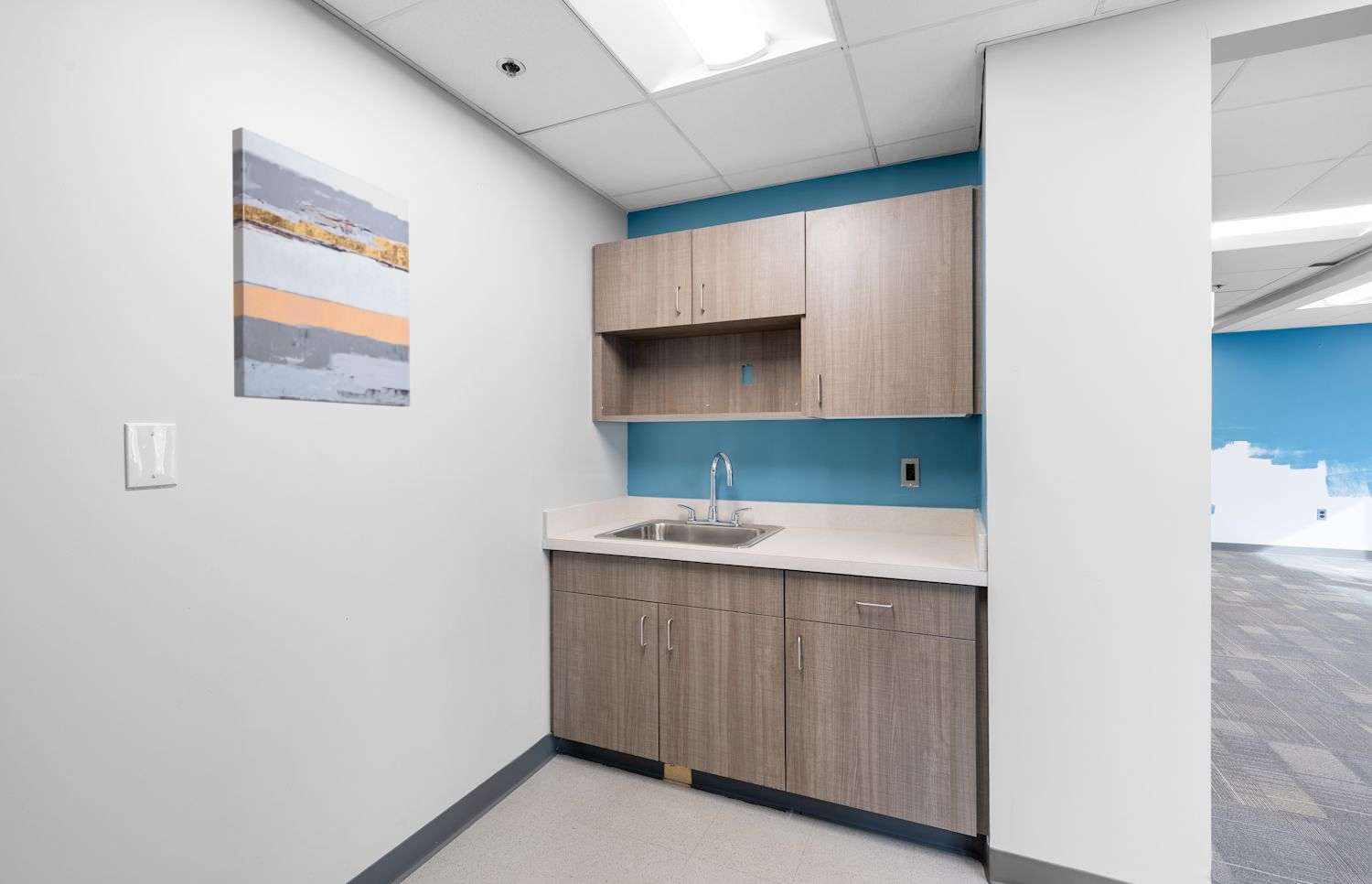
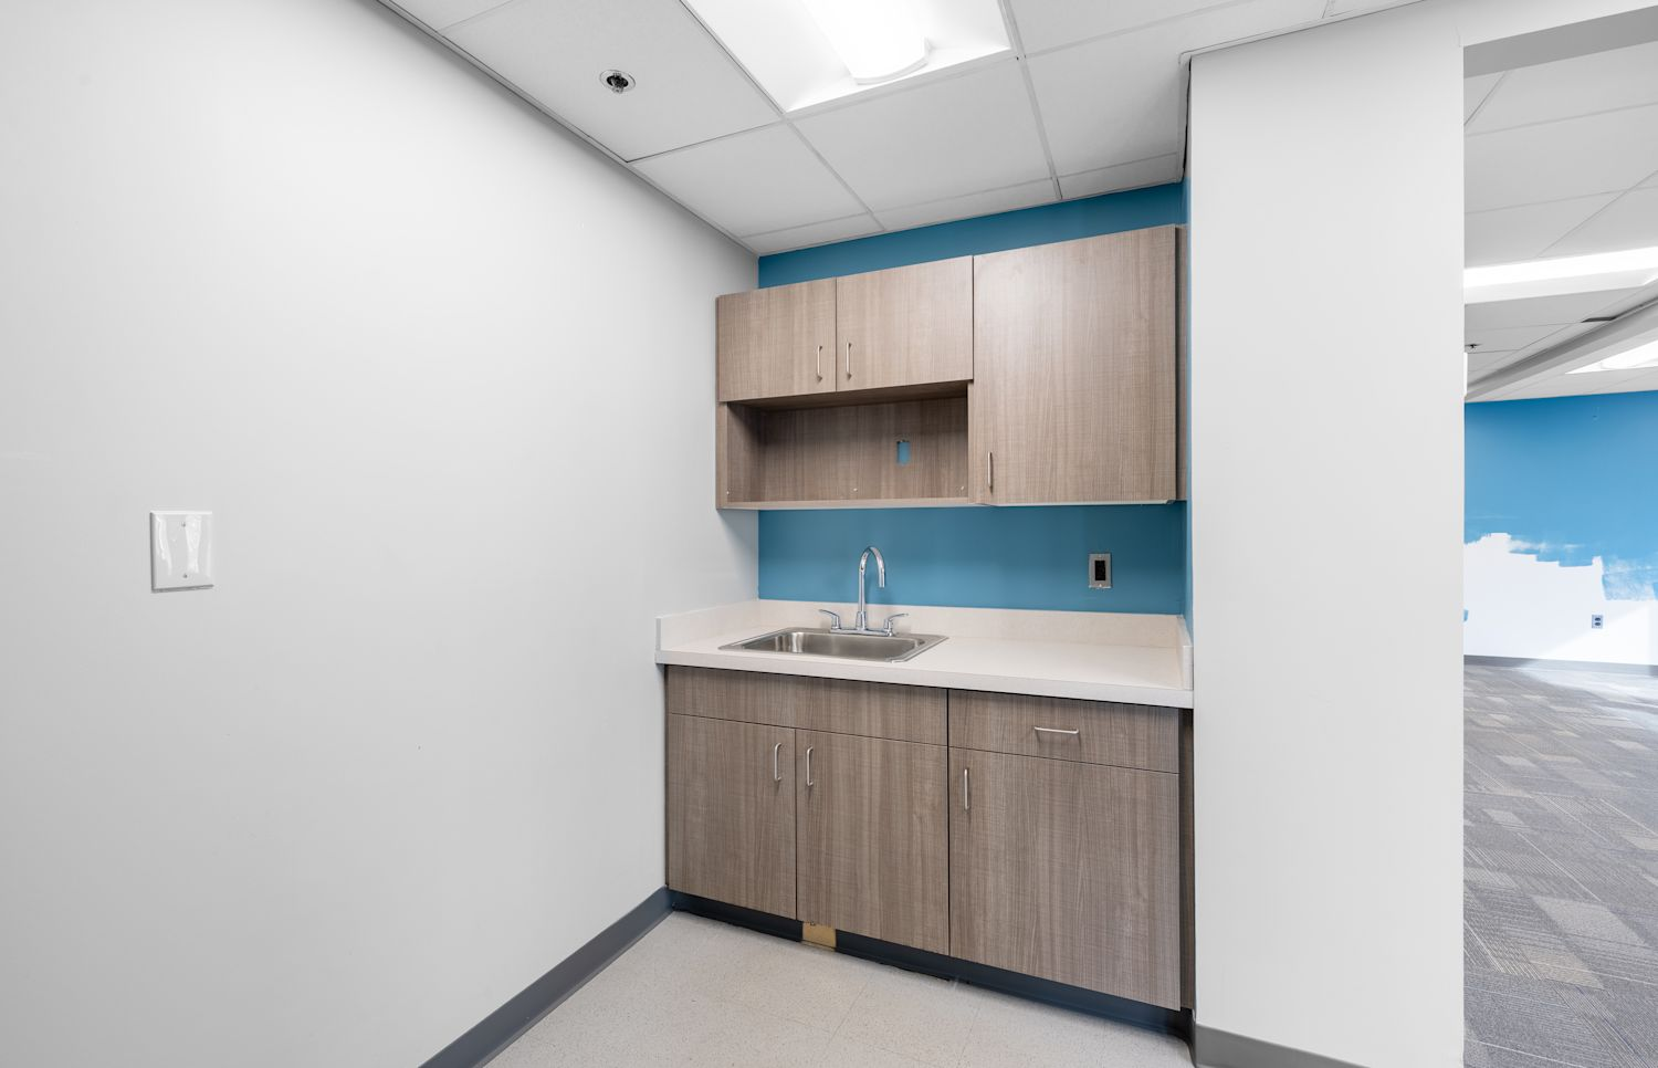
- wall art [231,126,411,407]
